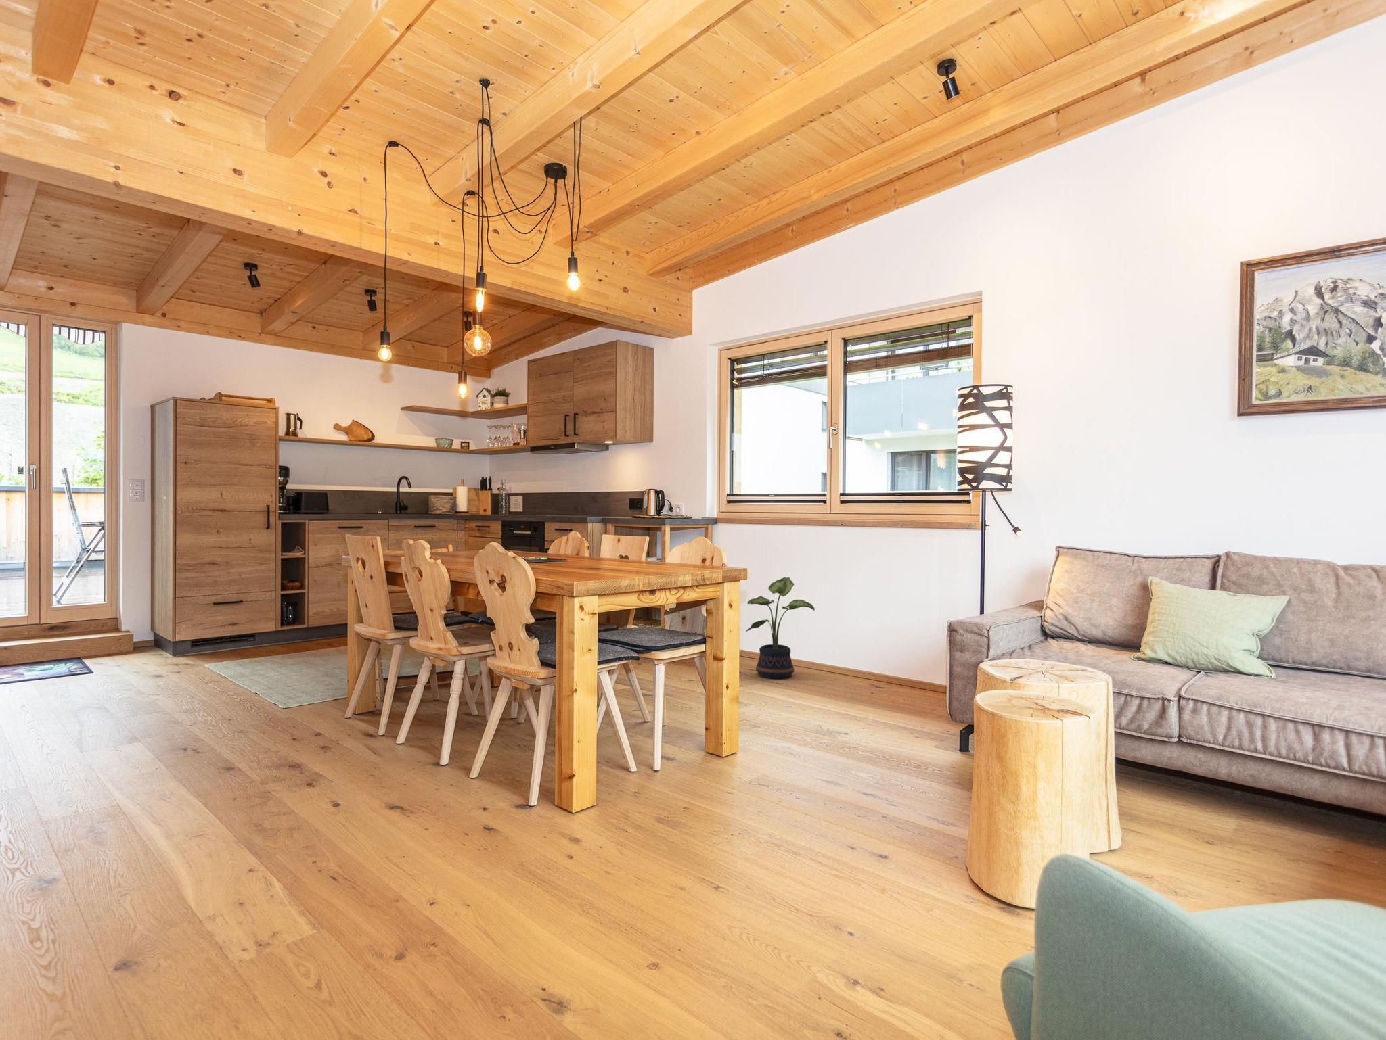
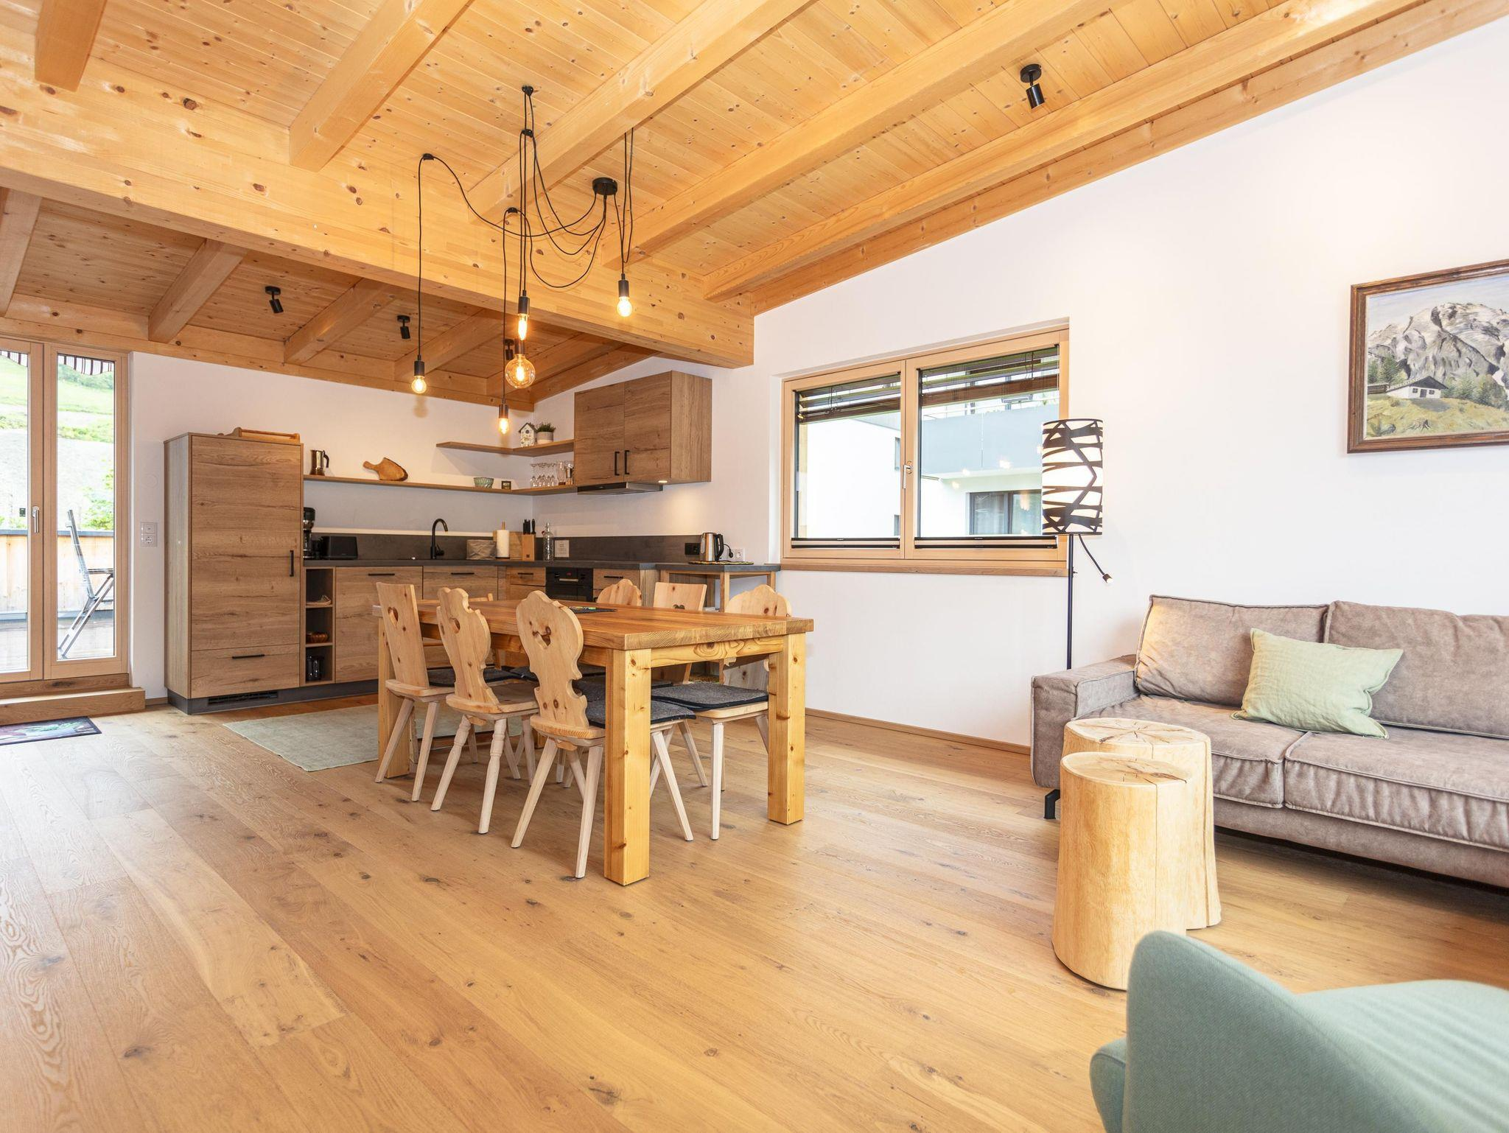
- potted plant [745,577,815,678]
